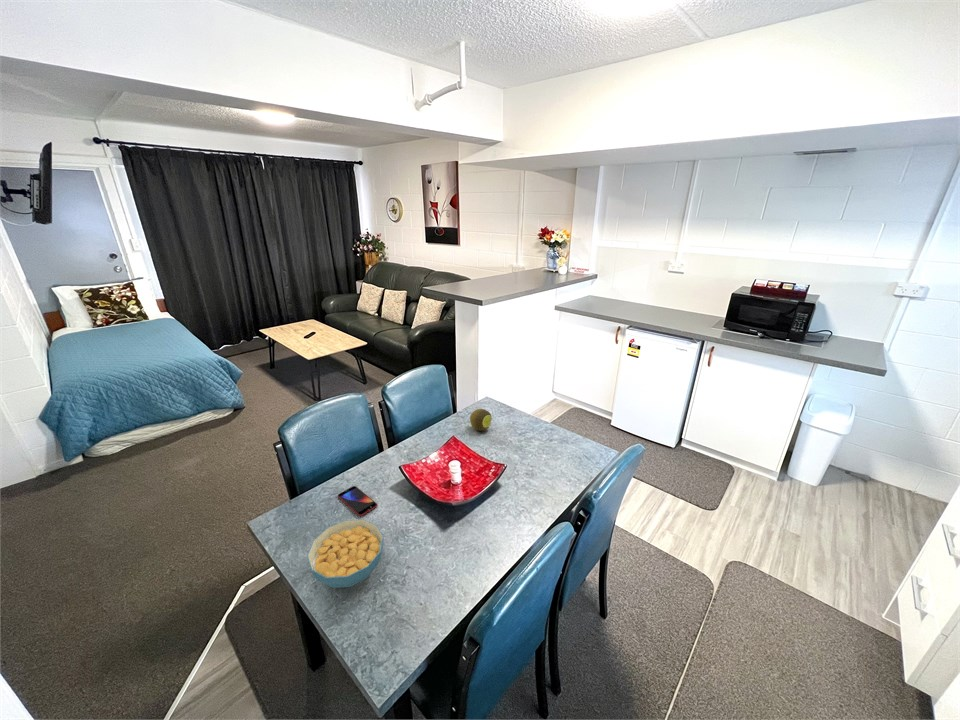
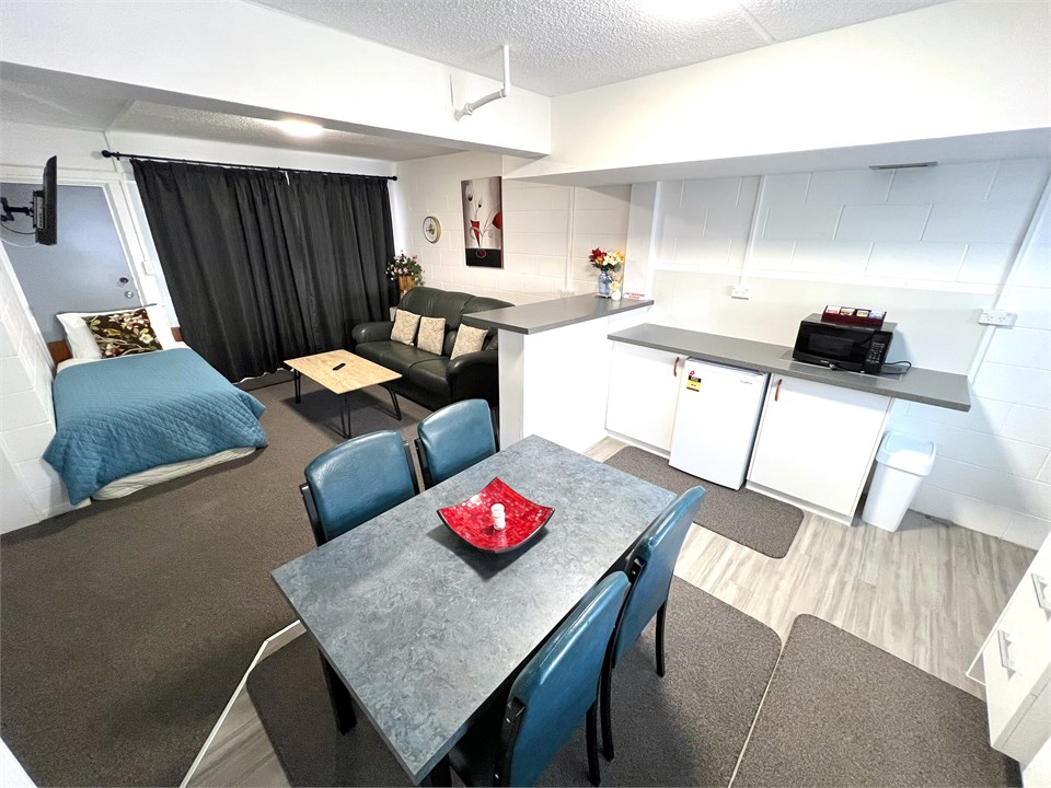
- cereal bowl [306,518,385,589]
- fruit [469,408,493,432]
- smartphone [337,485,378,517]
